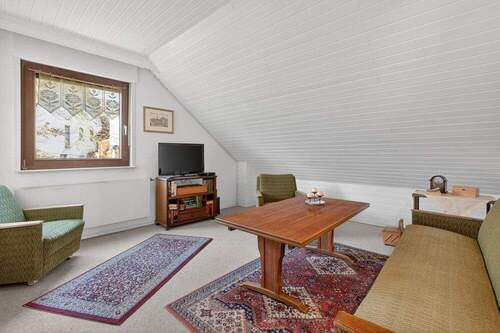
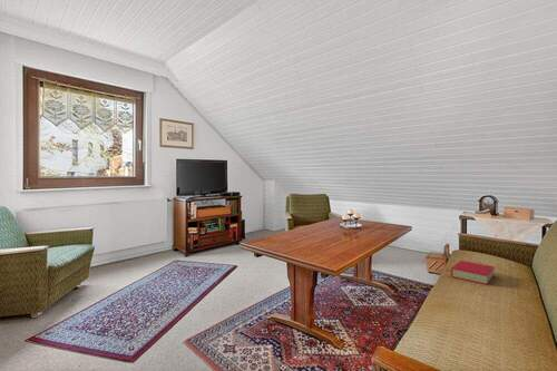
+ book [450,260,496,285]
